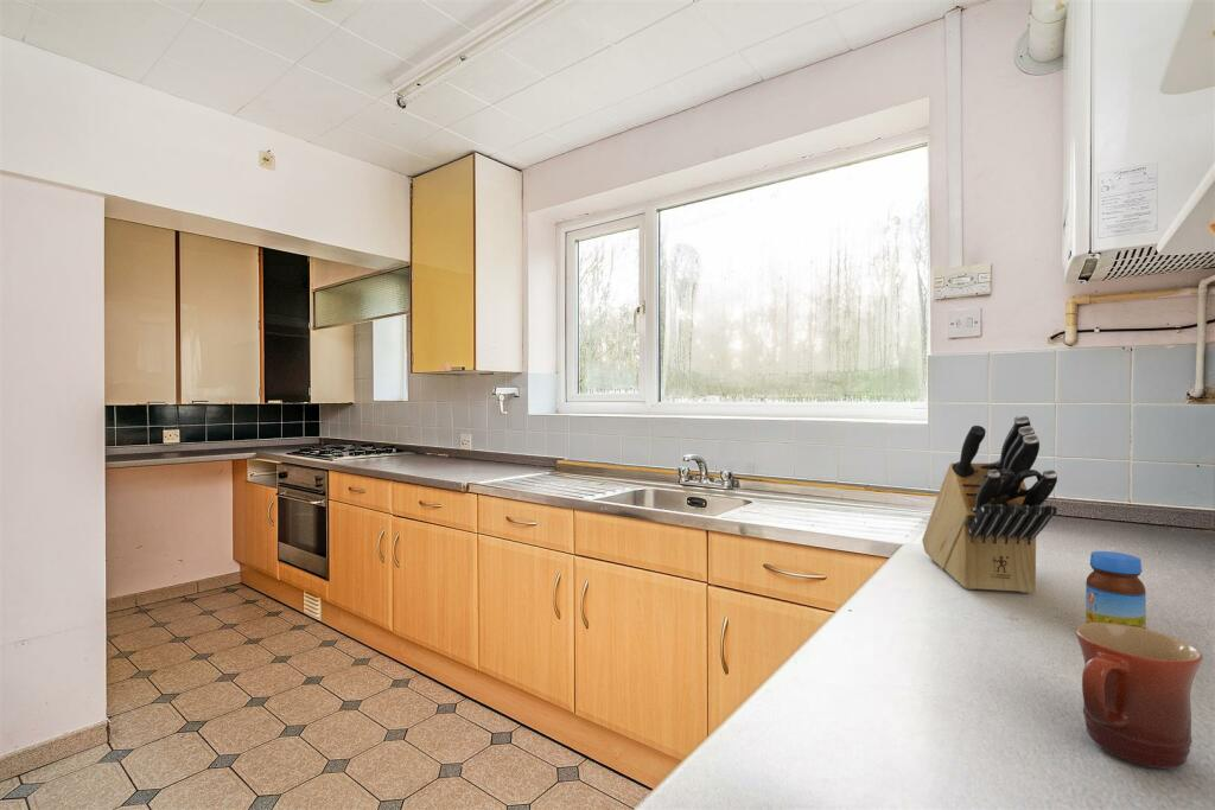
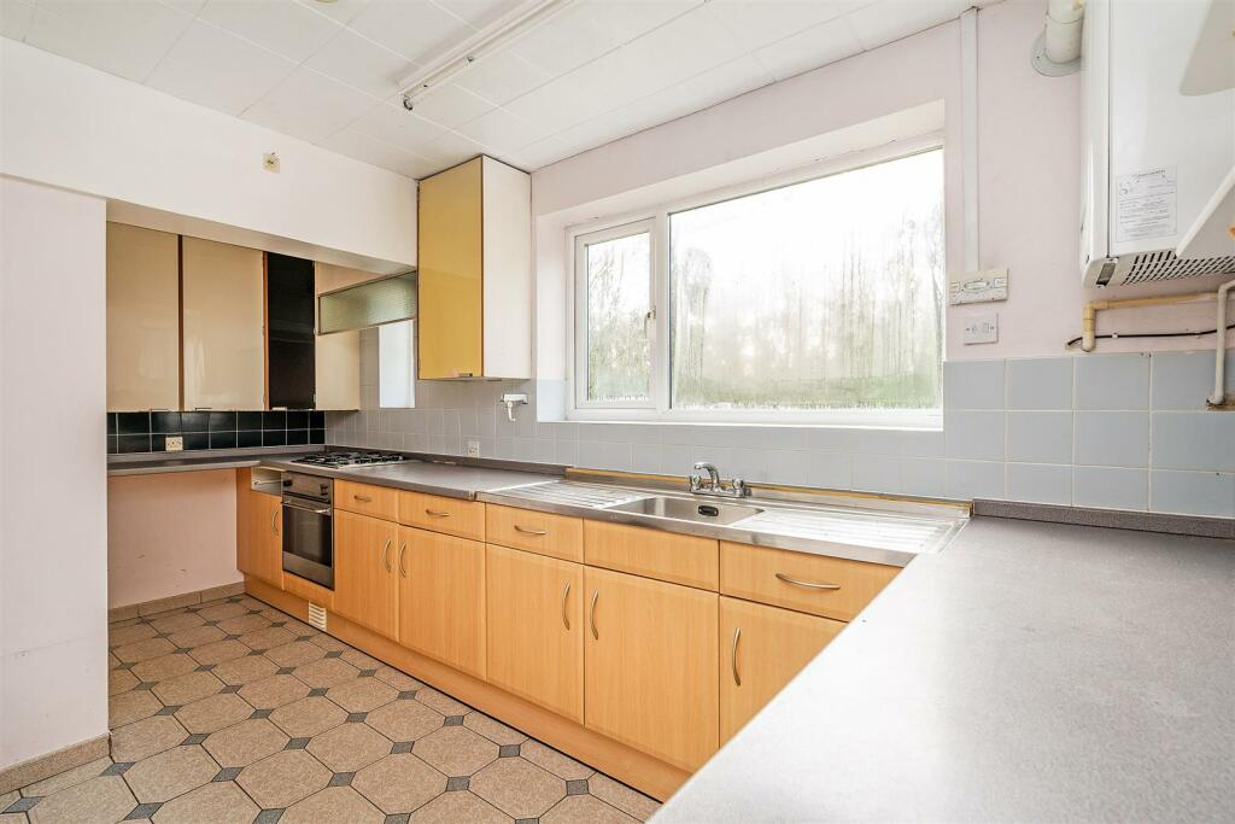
- mug [1074,623,1204,770]
- knife block [921,414,1058,594]
- jar [1084,550,1147,630]
